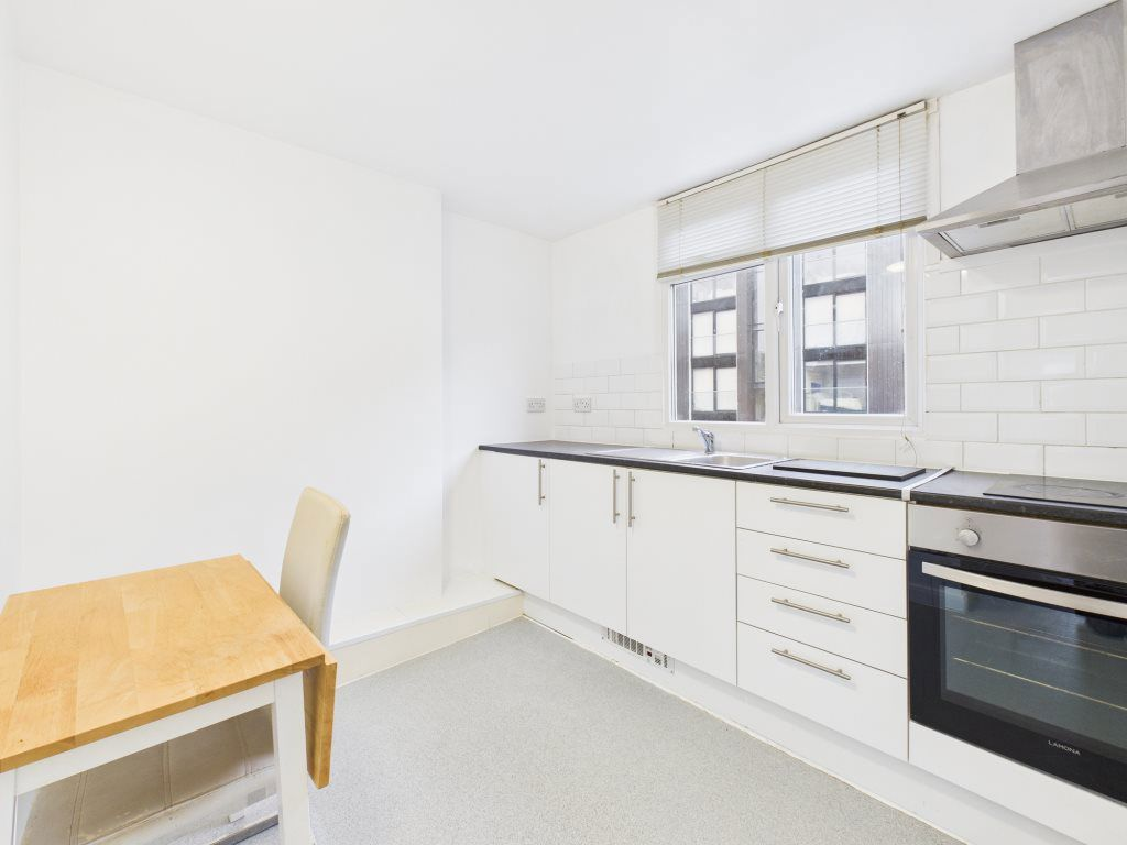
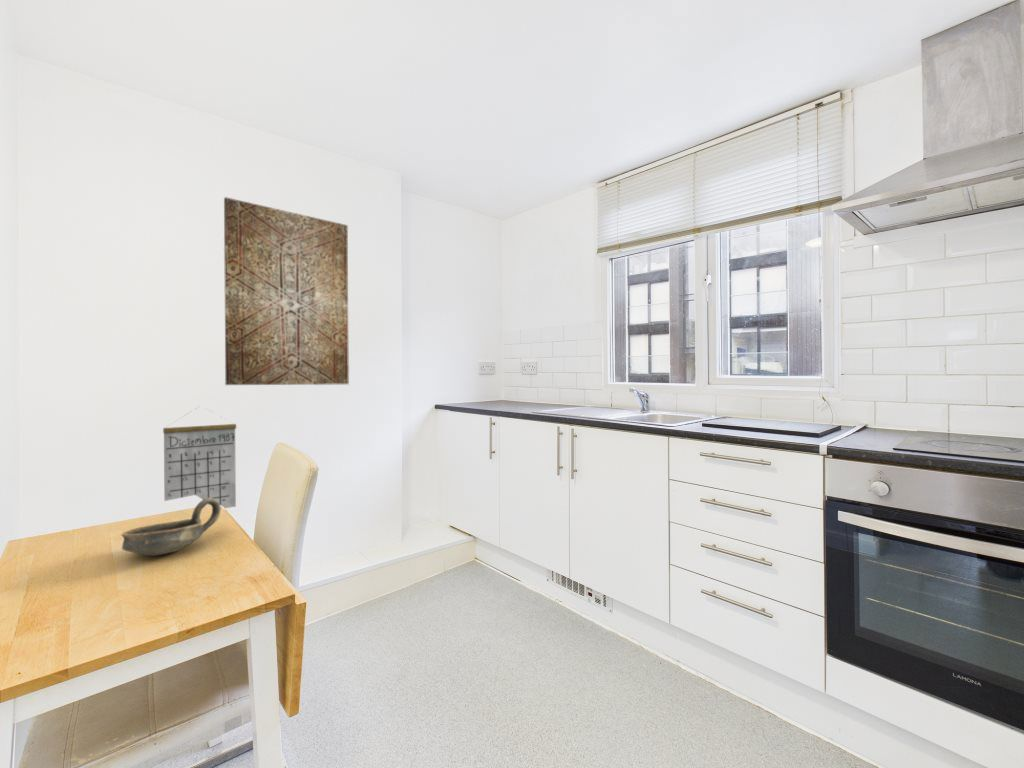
+ wall art [223,196,350,386]
+ calendar [162,406,237,509]
+ oil lamp [120,498,222,557]
